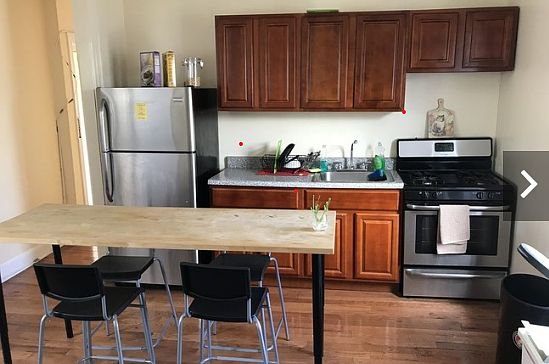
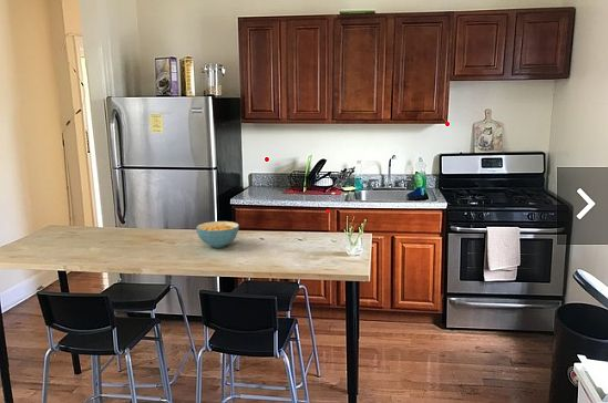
+ cereal bowl [195,220,240,249]
